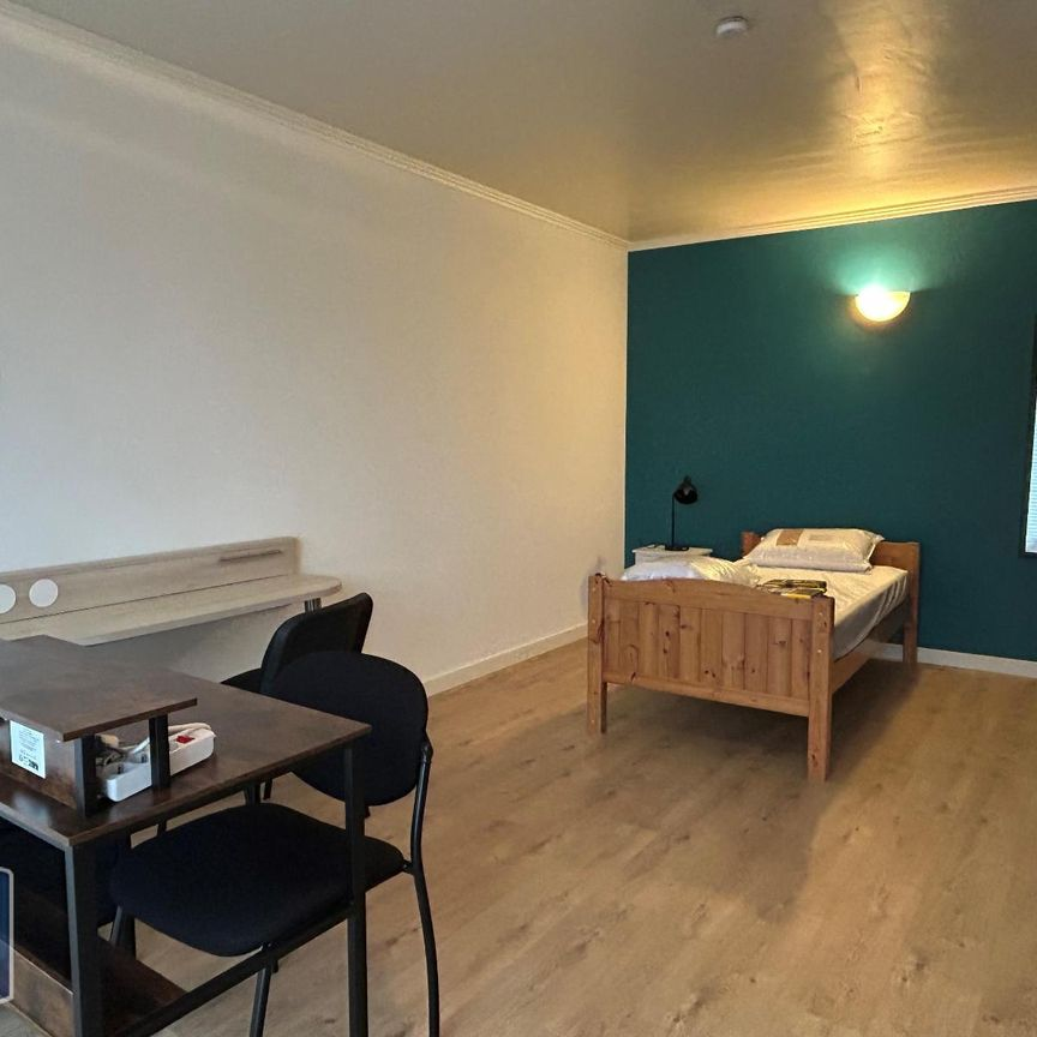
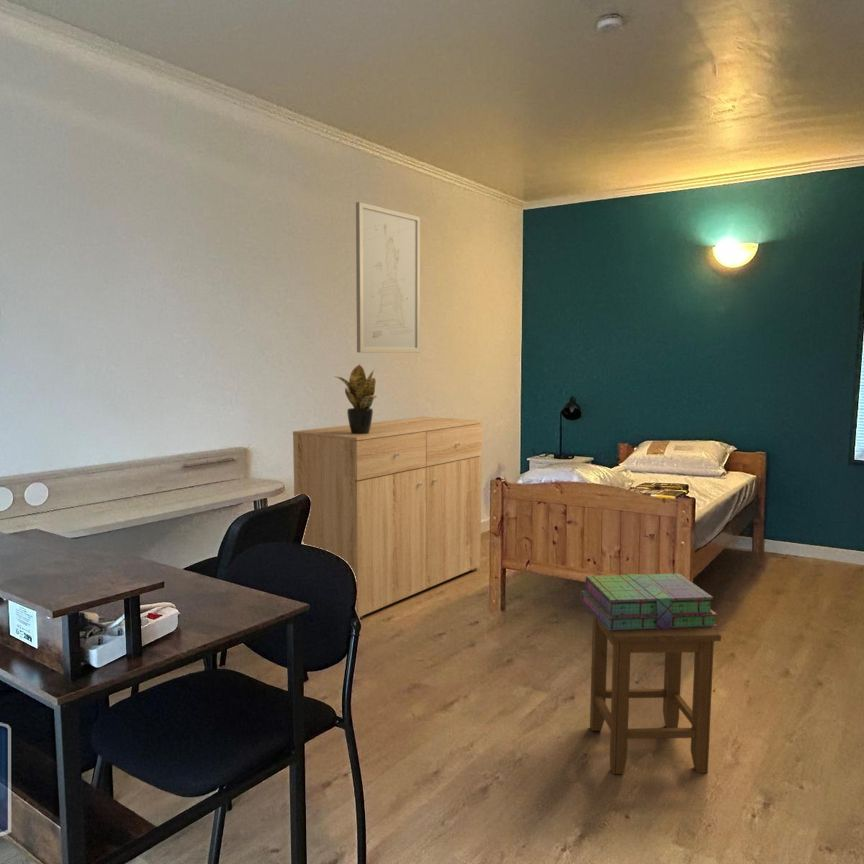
+ stack of books [580,573,718,631]
+ potted plant [334,364,378,434]
+ wall art [355,201,421,354]
+ dresser [292,416,483,620]
+ stool [589,614,722,775]
